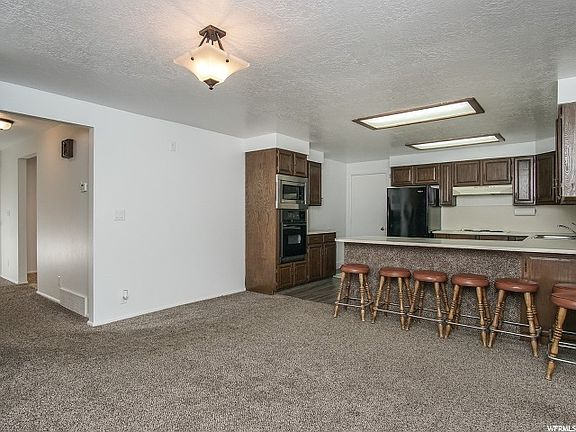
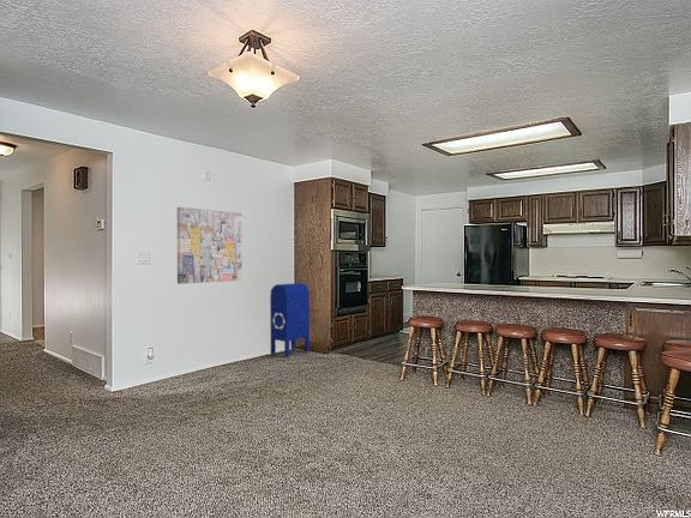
+ mailbox [269,282,311,359]
+ wall art [176,206,244,285]
